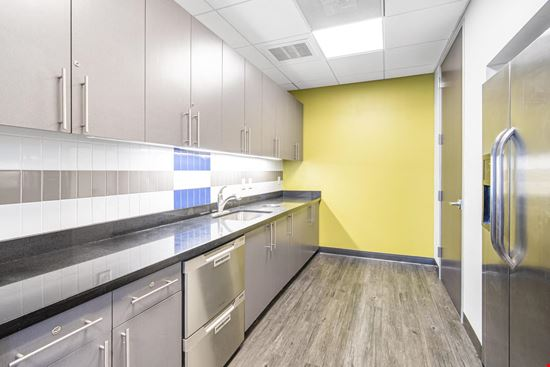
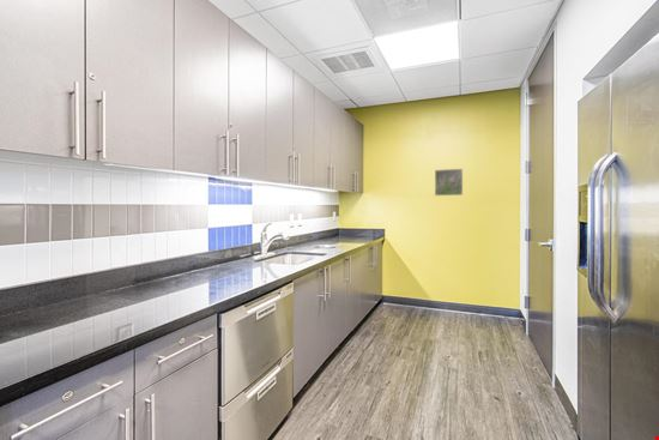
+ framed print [434,168,464,197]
